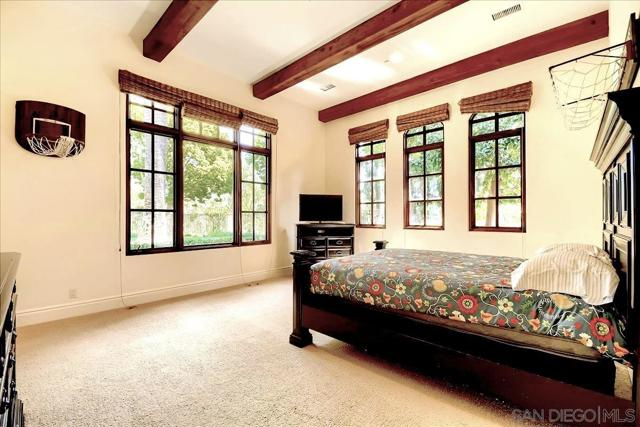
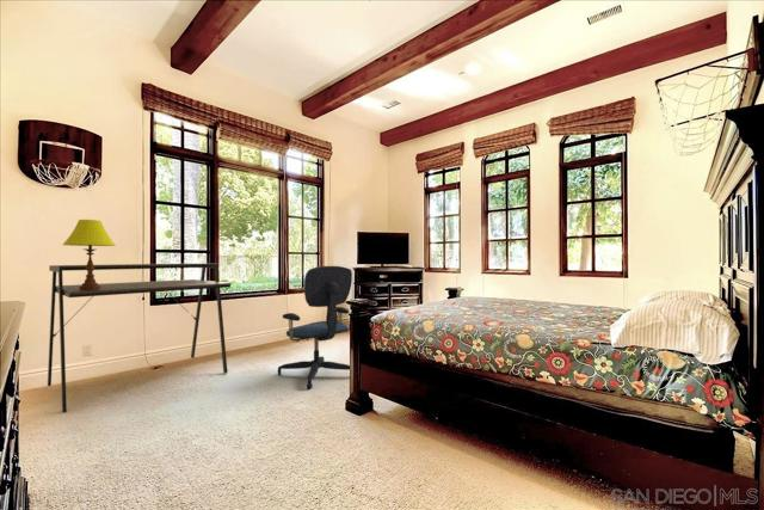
+ desk [47,263,233,413]
+ office chair [277,265,353,391]
+ table lamp [62,219,117,290]
